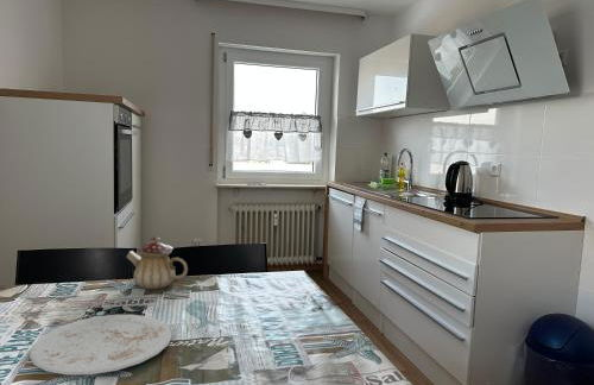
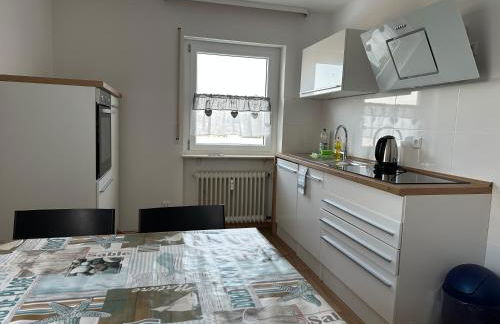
- plate [29,314,173,375]
- teapot [126,235,189,290]
